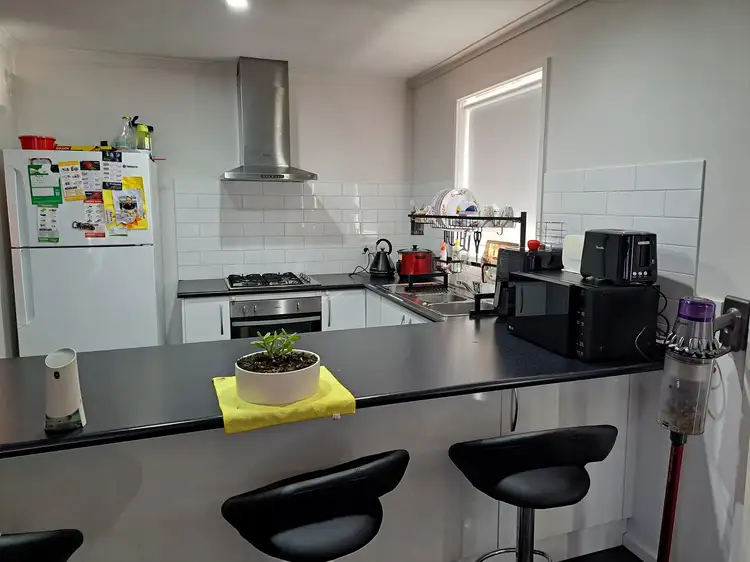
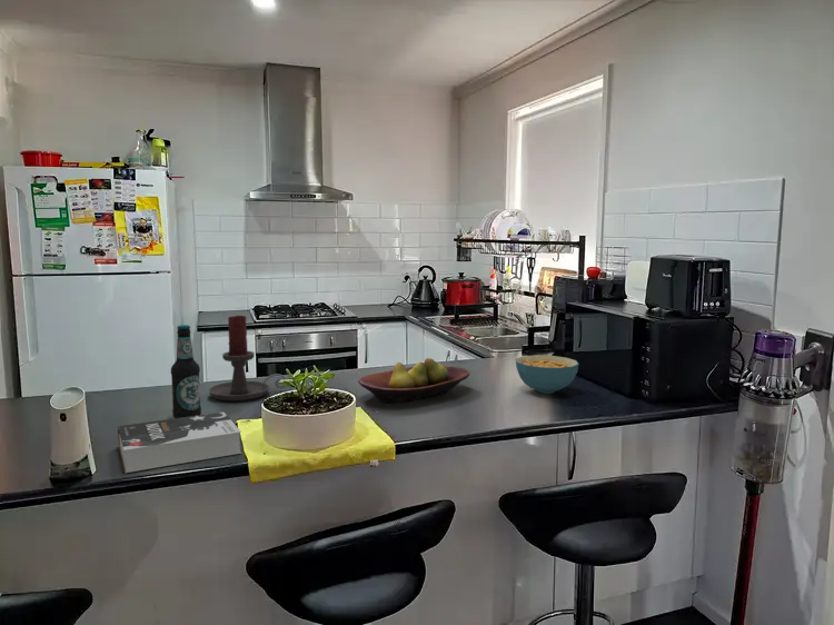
+ candle holder [208,315,287,401]
+ cereal bowl [515,354,579,395]
+ book [117,411,242,474]
+ fruit bowl [357,357,470,405]
+ bottle [170,324,202,418]
